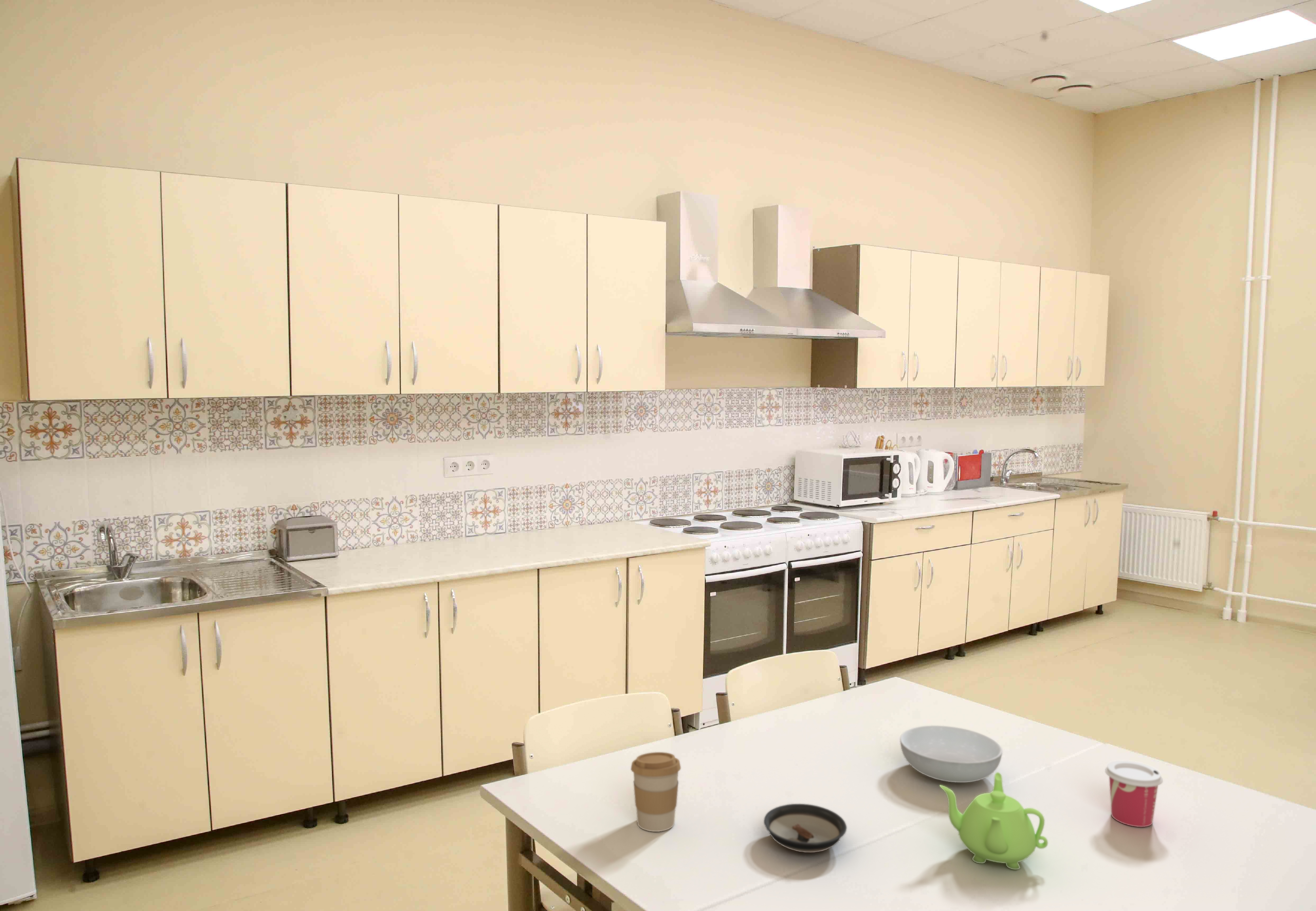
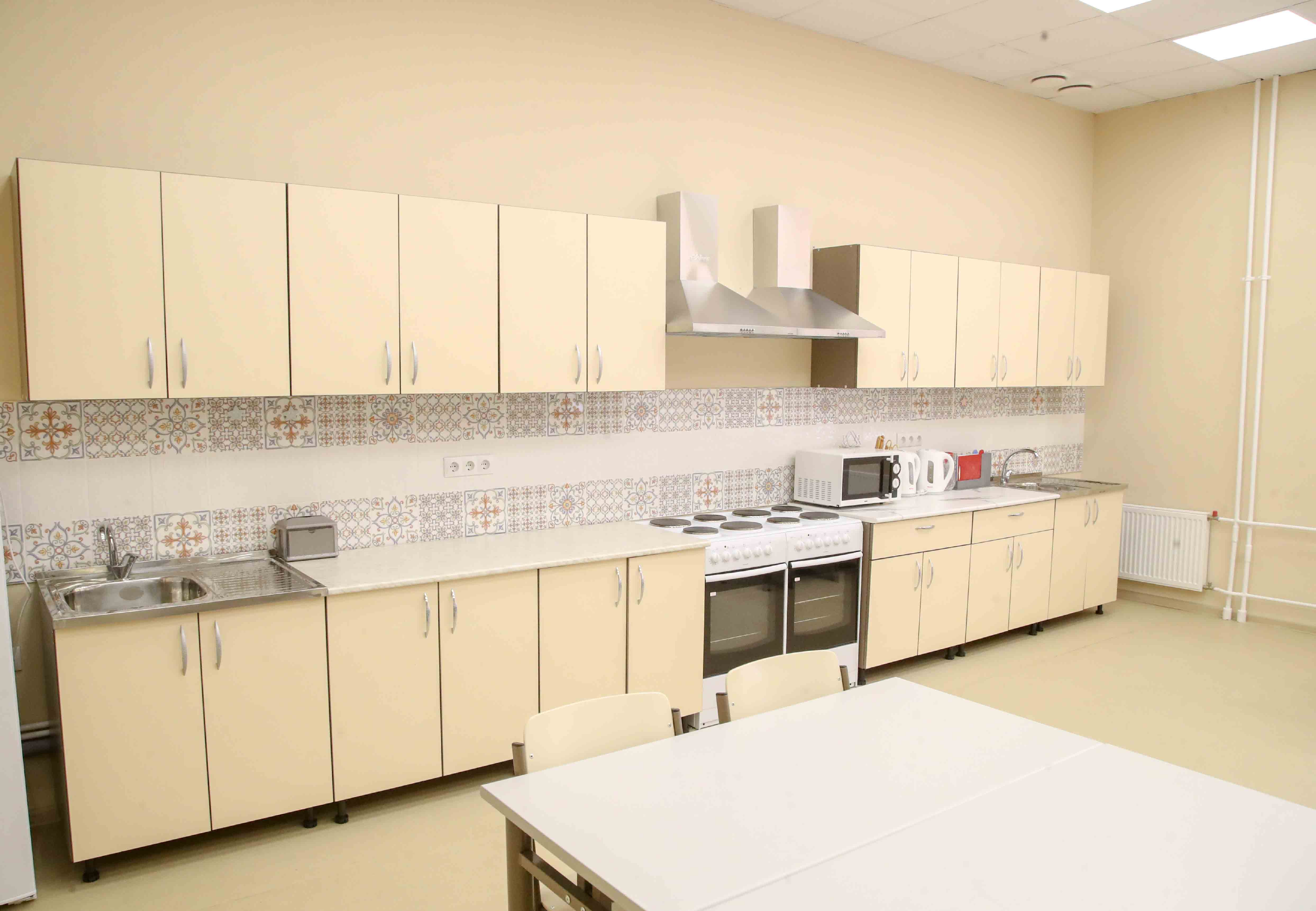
- cup [1105,760,1163,827]
- saucer [763,803,847,853]
- serving bowl [900,725,1003,783]
- coffee cup [630,752,681,832]
- teapot [939,772,1048,870]
